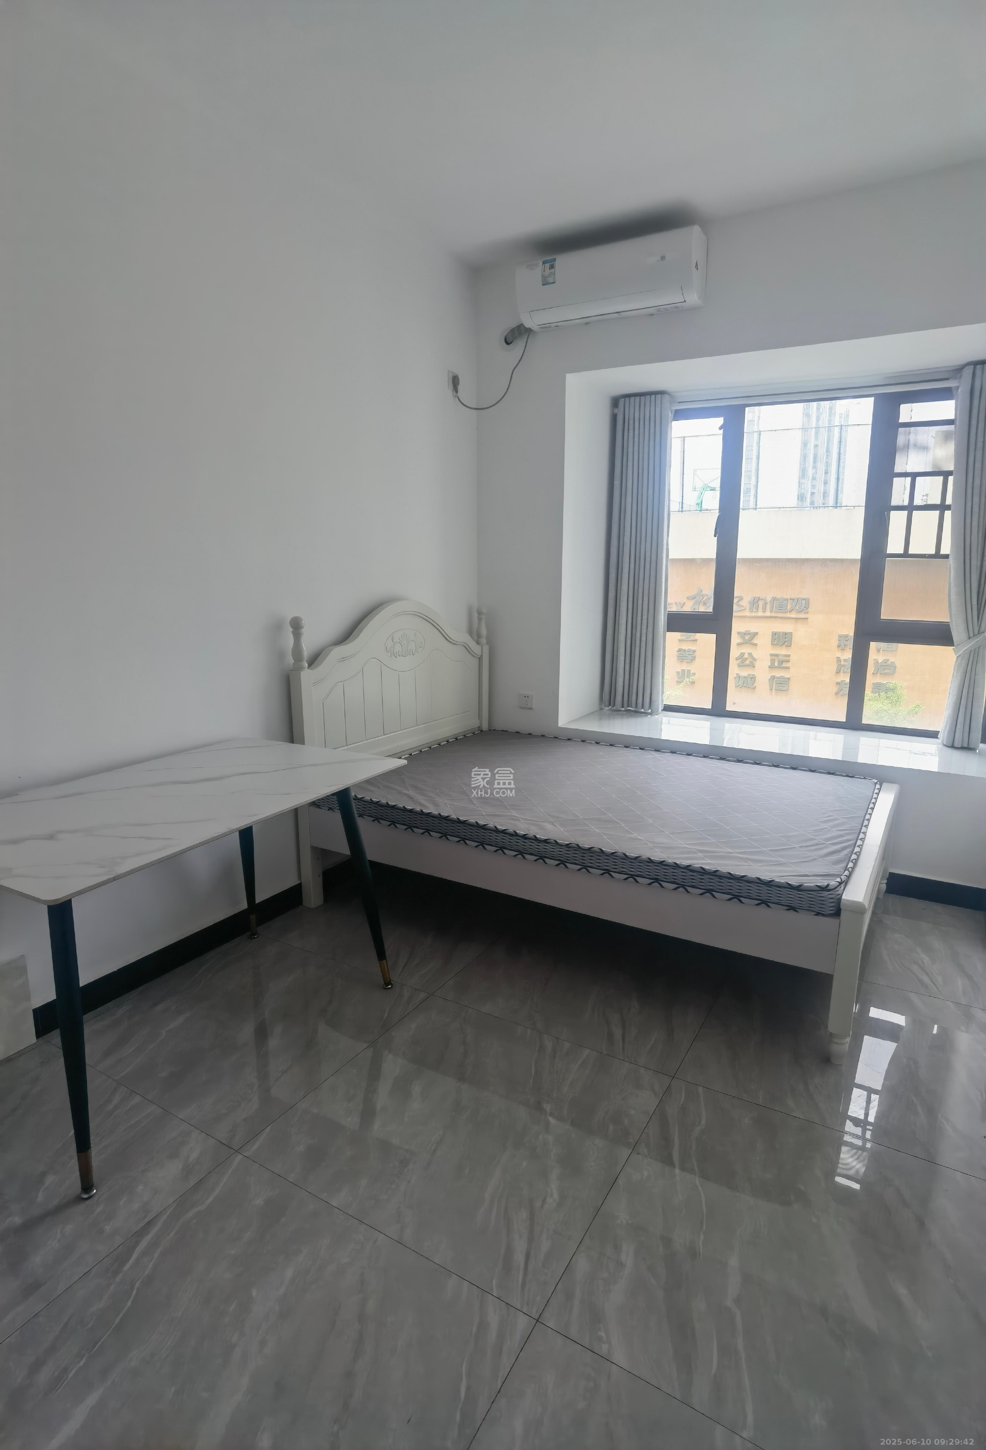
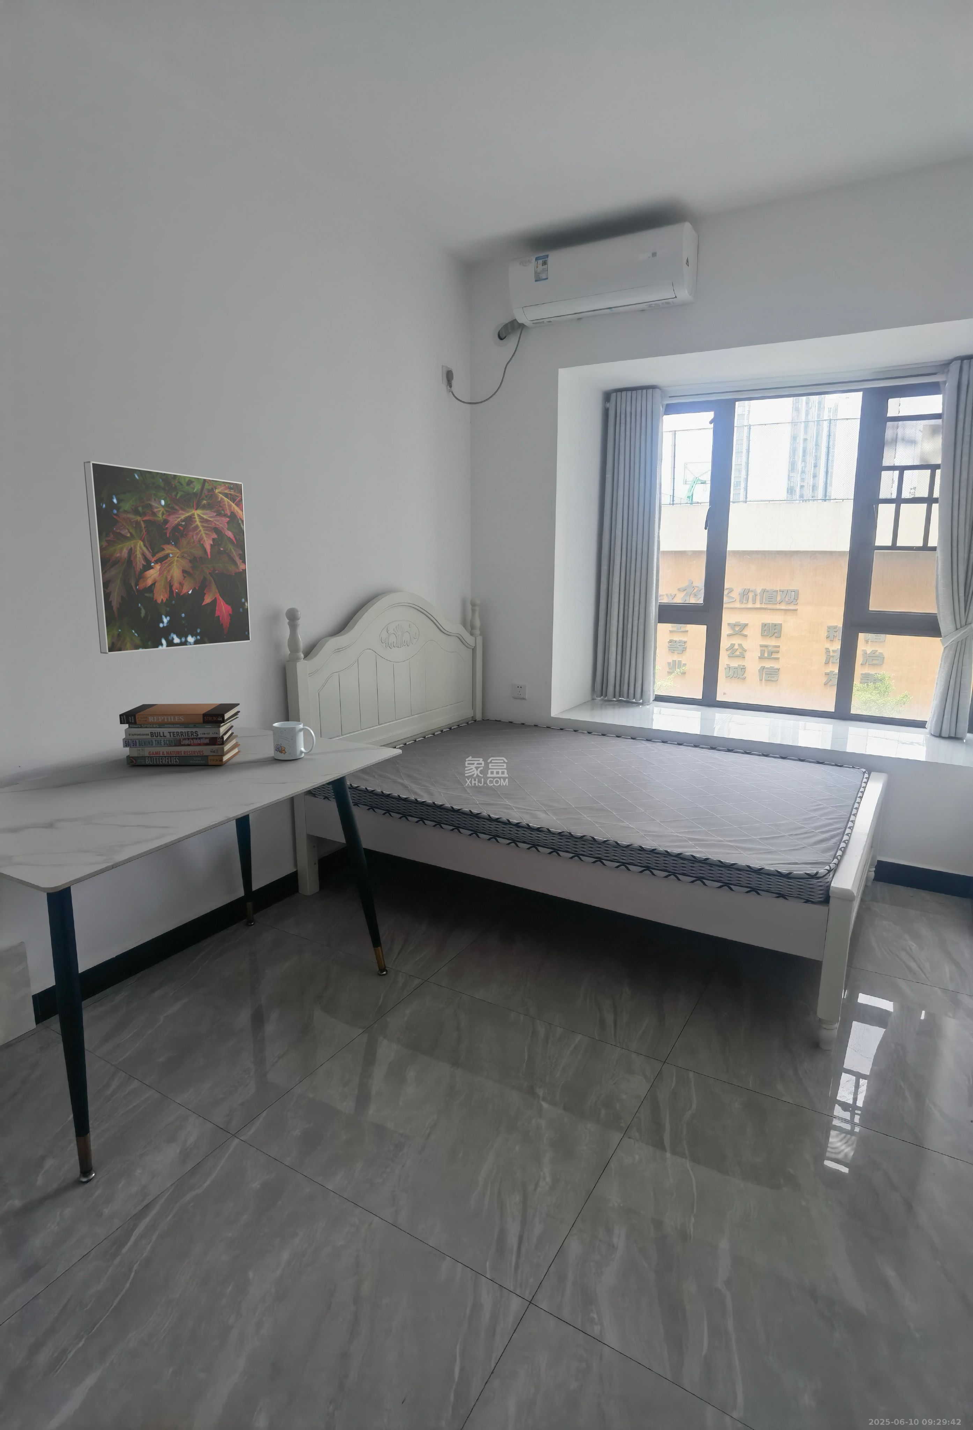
+ book stack [119,704,241,765]
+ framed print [84,460,251,655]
+ mug [273,721,316,760]
